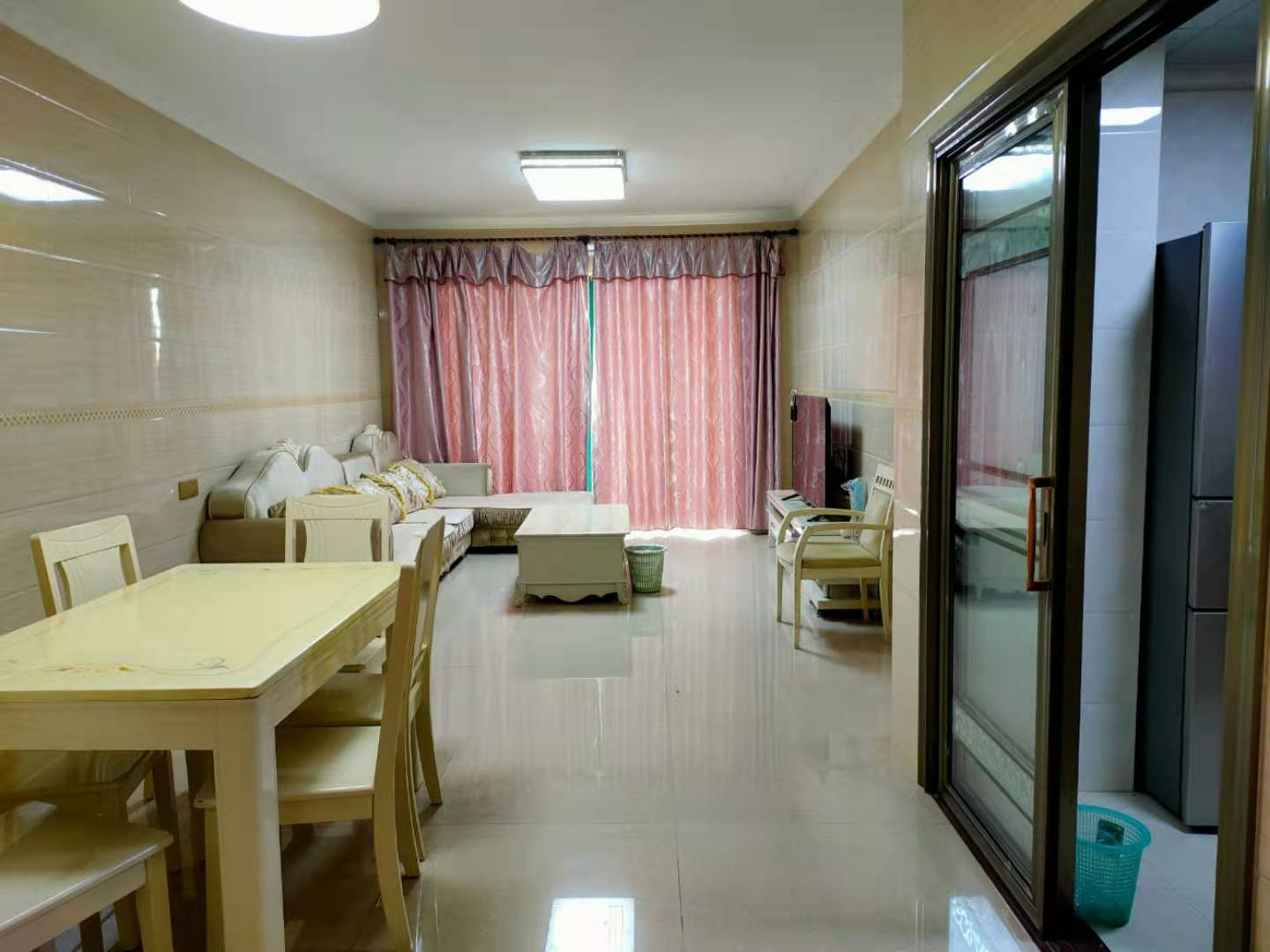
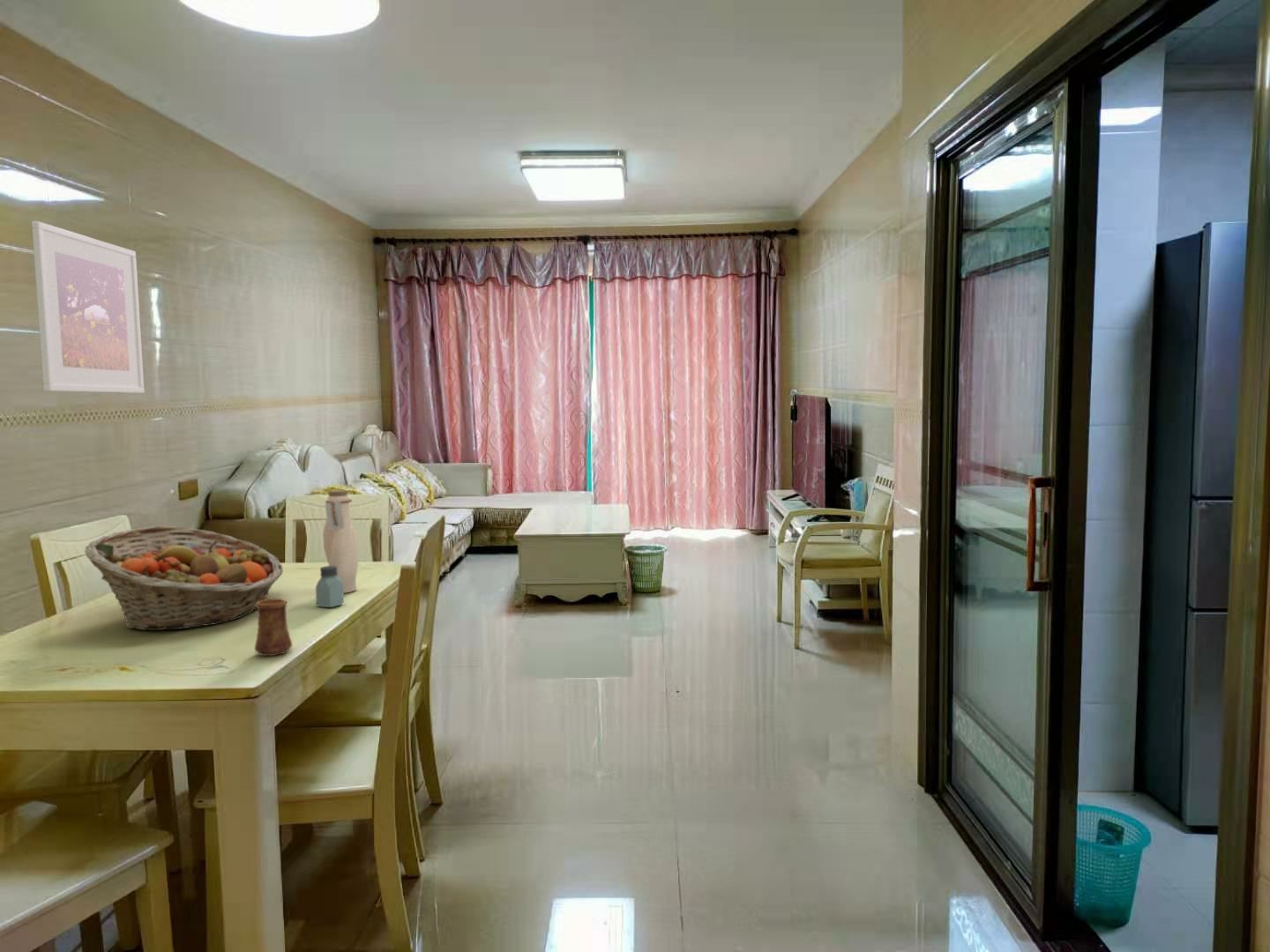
+ fruit basket [84,525,284,631]
+ cup [254,598,293,657]
+ saltshaker [315,565,345,608]
+ water bottle [322,489,359,594]
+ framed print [31,220,146,394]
